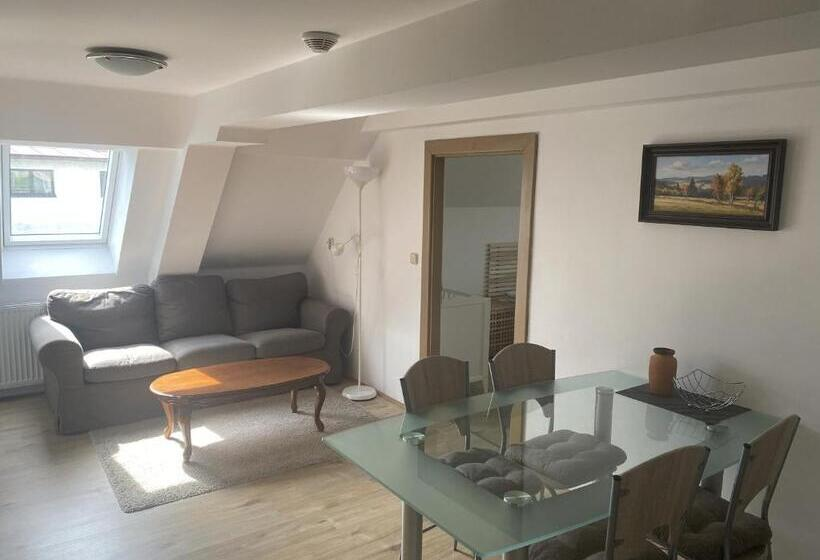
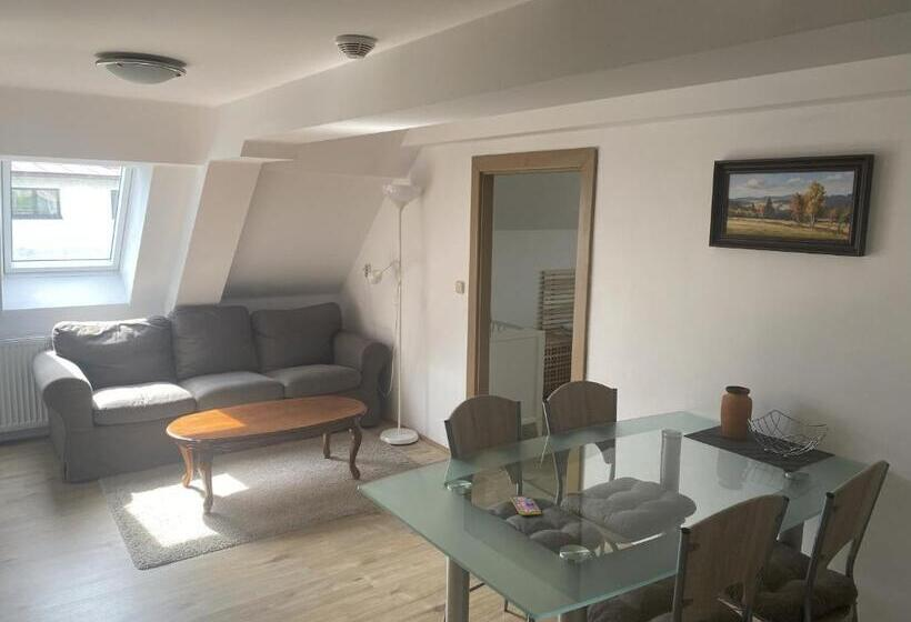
+ smartphone [509,494,542,515]
